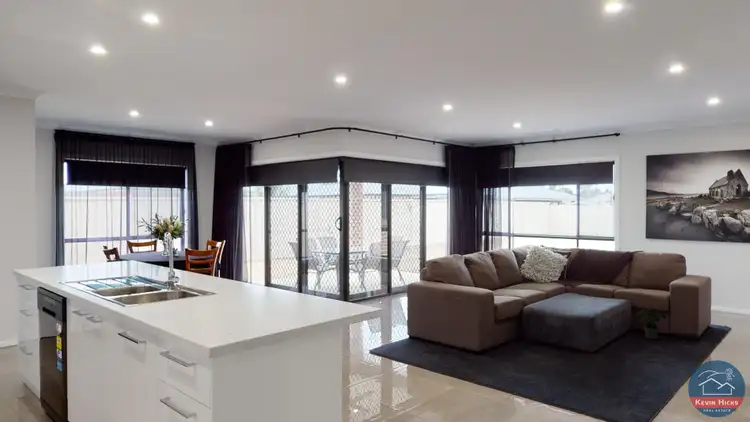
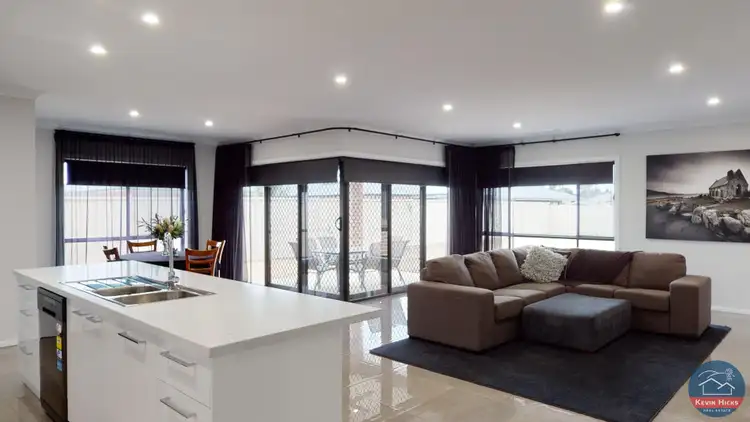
- potted plant [635,306,670,340]
